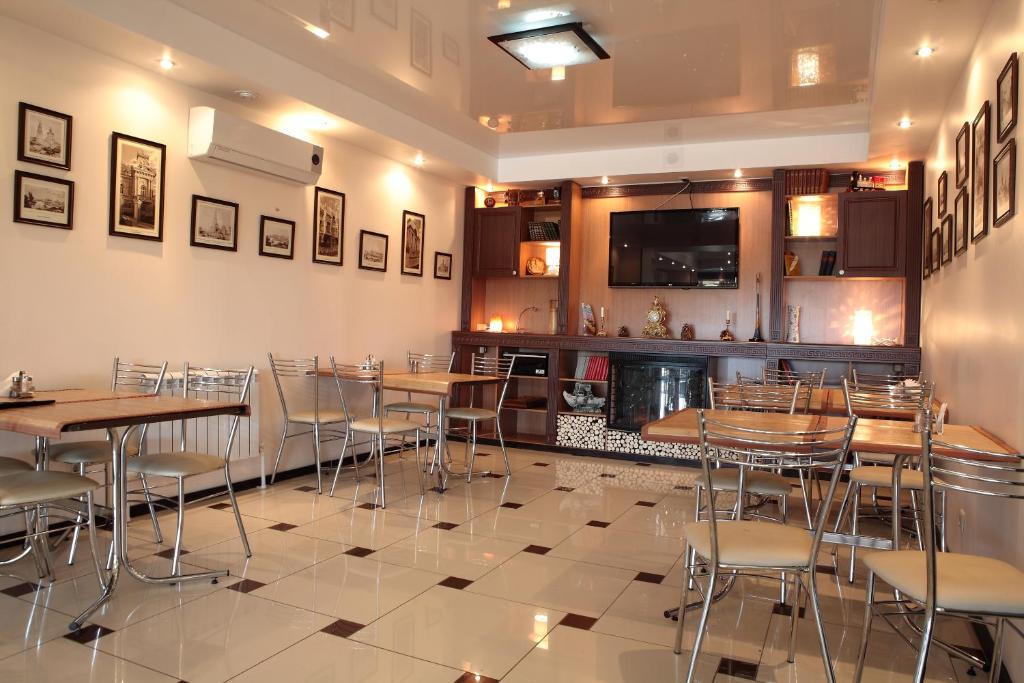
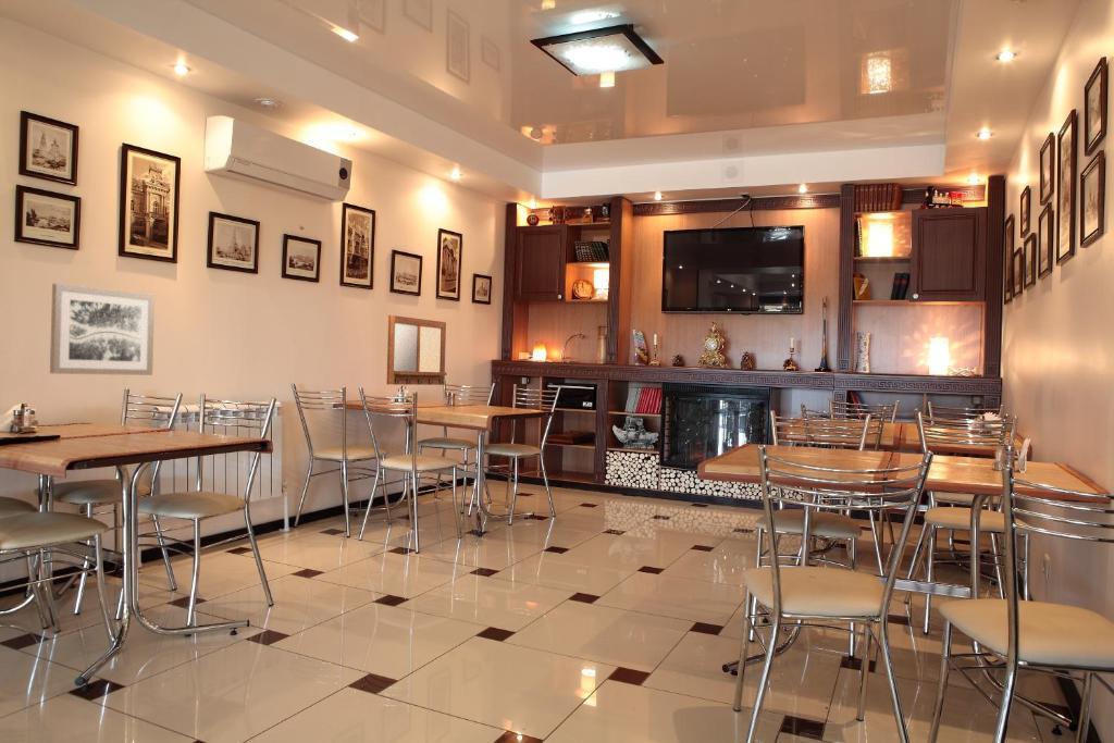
+ writing board [386,314,447,386]
+ wall art [49,283,156,376]
